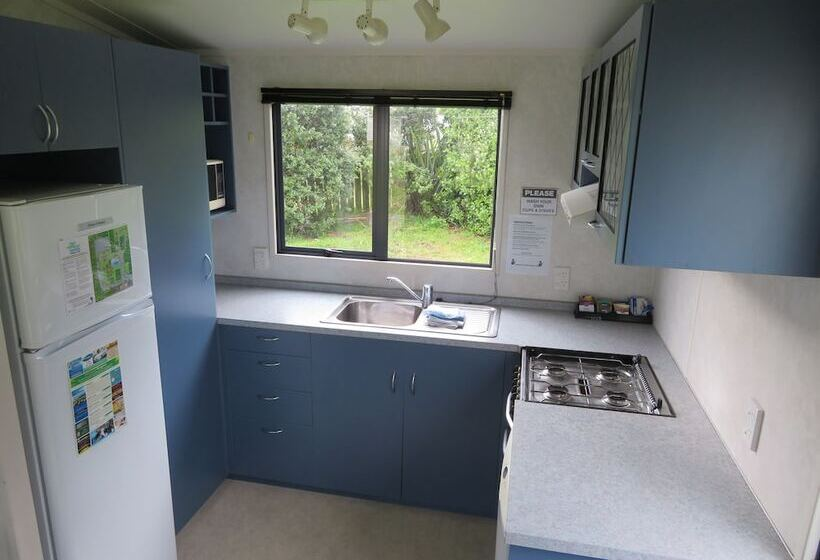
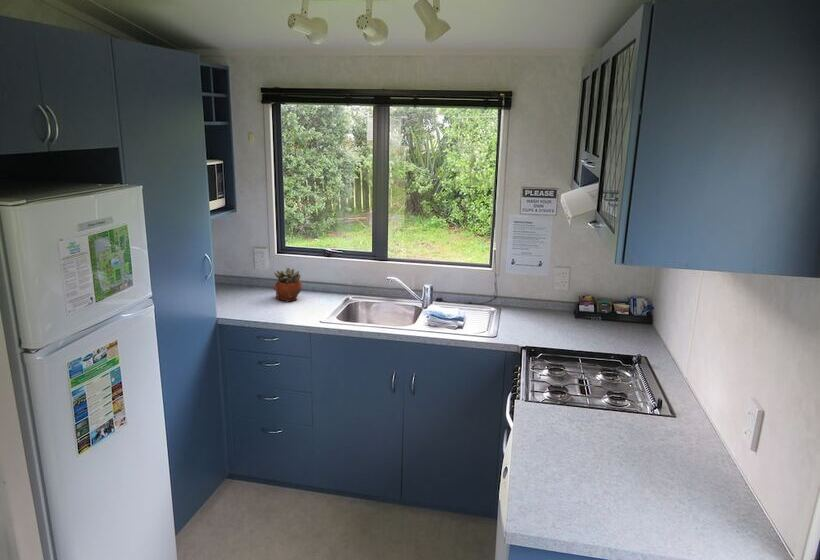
+ succulent planter [272,267,303,303]
